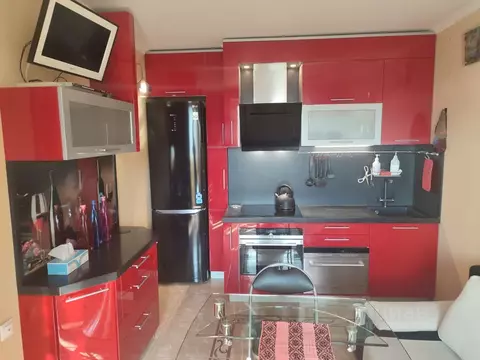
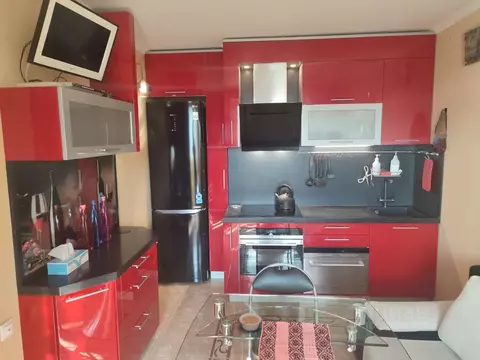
+ legume [238,312,262,332]
